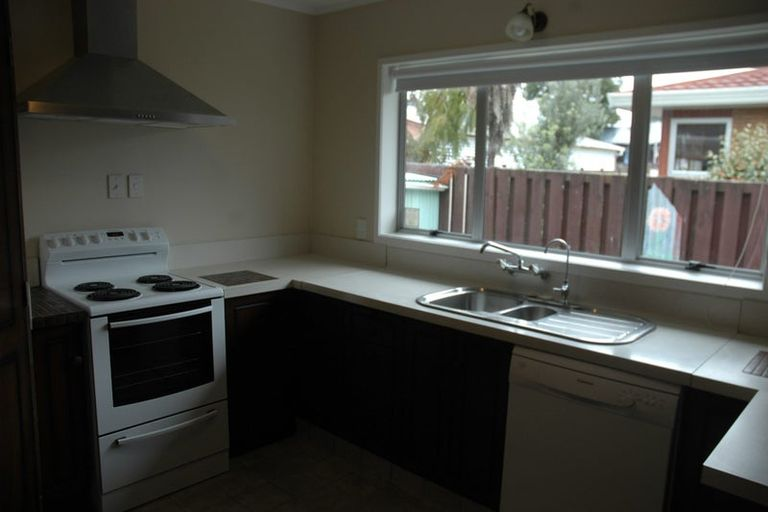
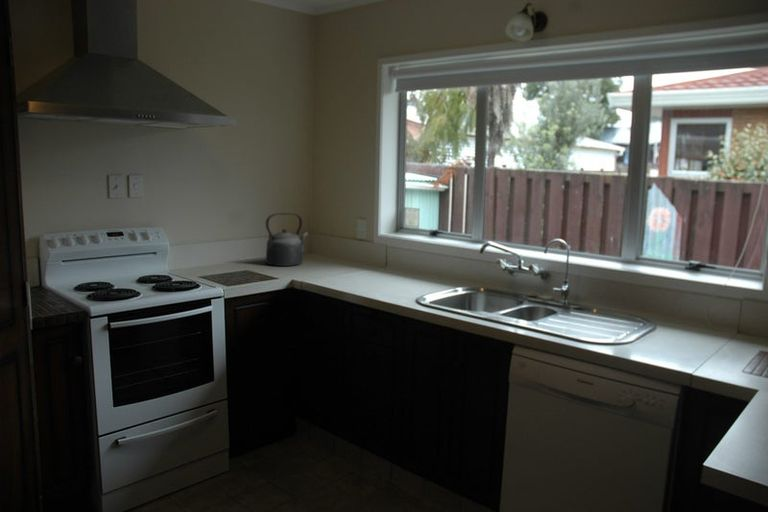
+ kettle [265,212,309,267]
